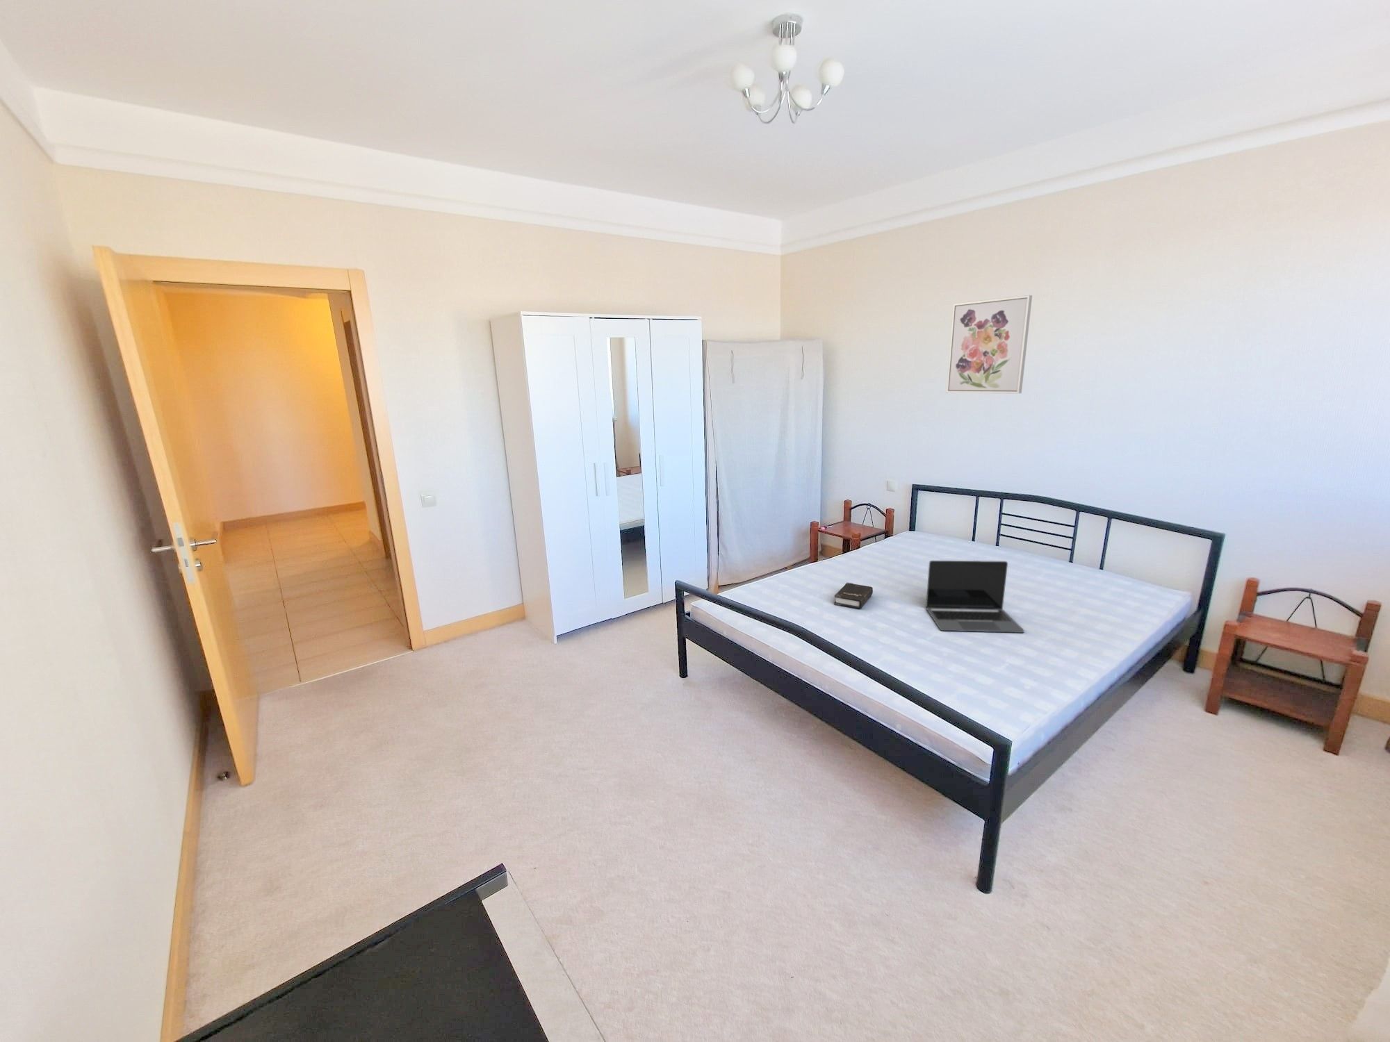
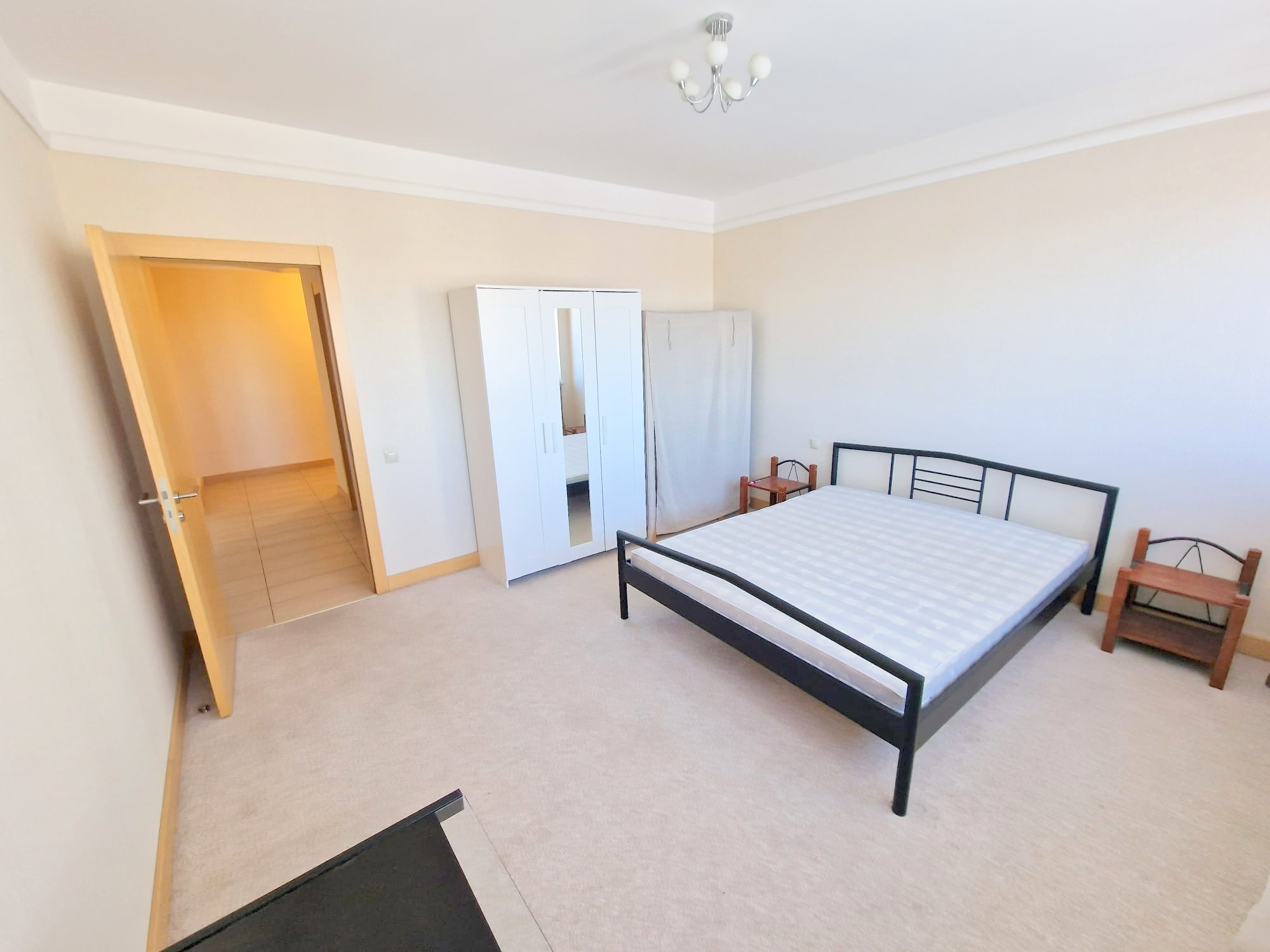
- wall art [946,294,1033,394]
- laptop [925,560,1026,634]
- hardback book [833,582,873,610]
